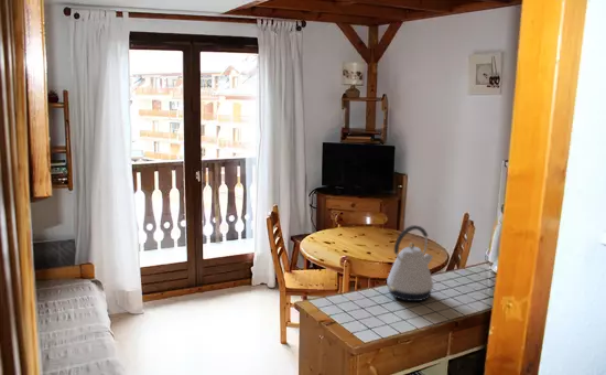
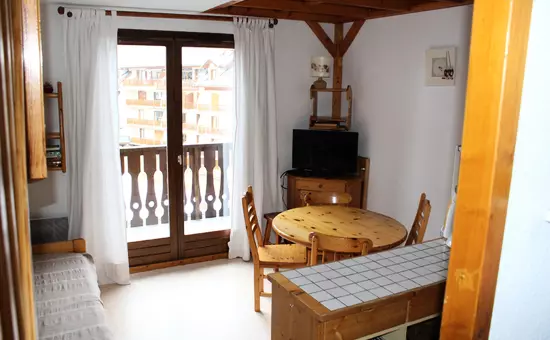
- kettle [386,224,434,302]
